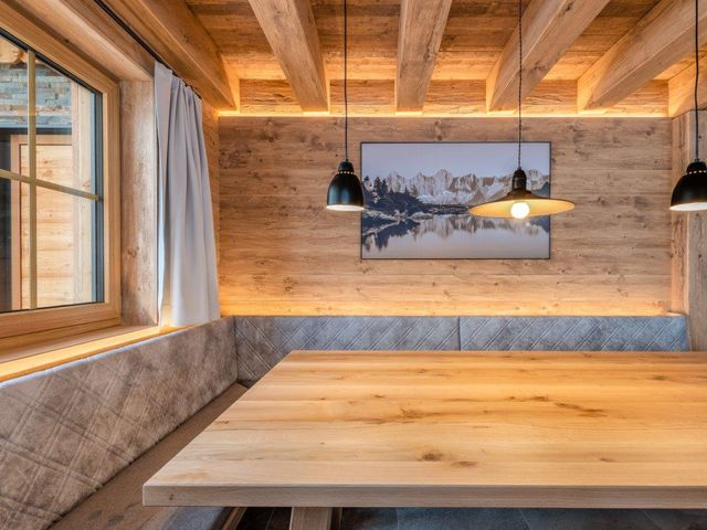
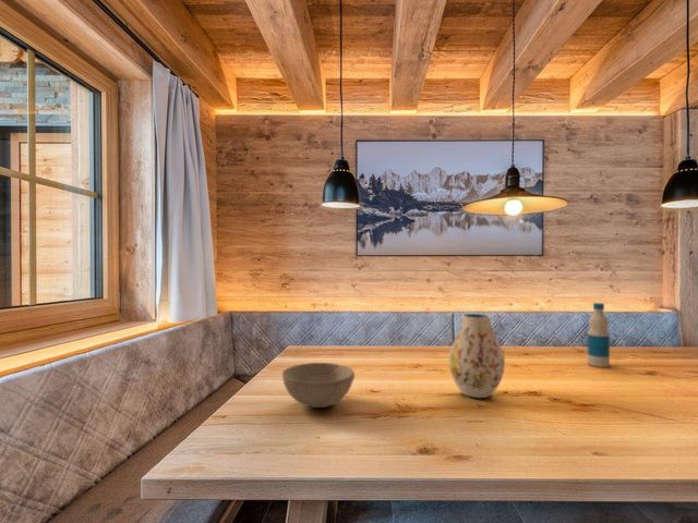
+ bowl [281,362,356,409]
+ vase [448,313,506,399]
+ bottle [586,302,611,368]
